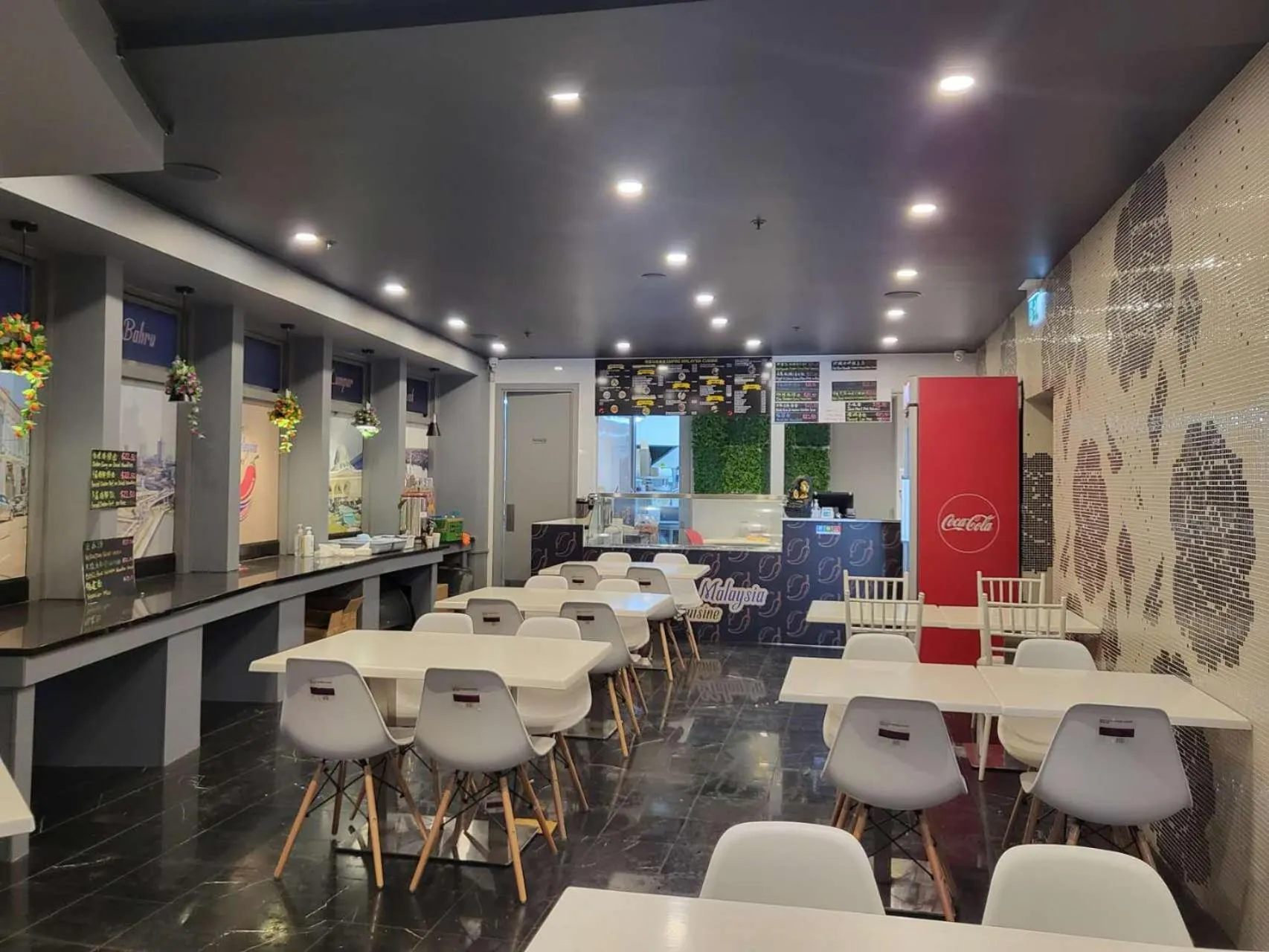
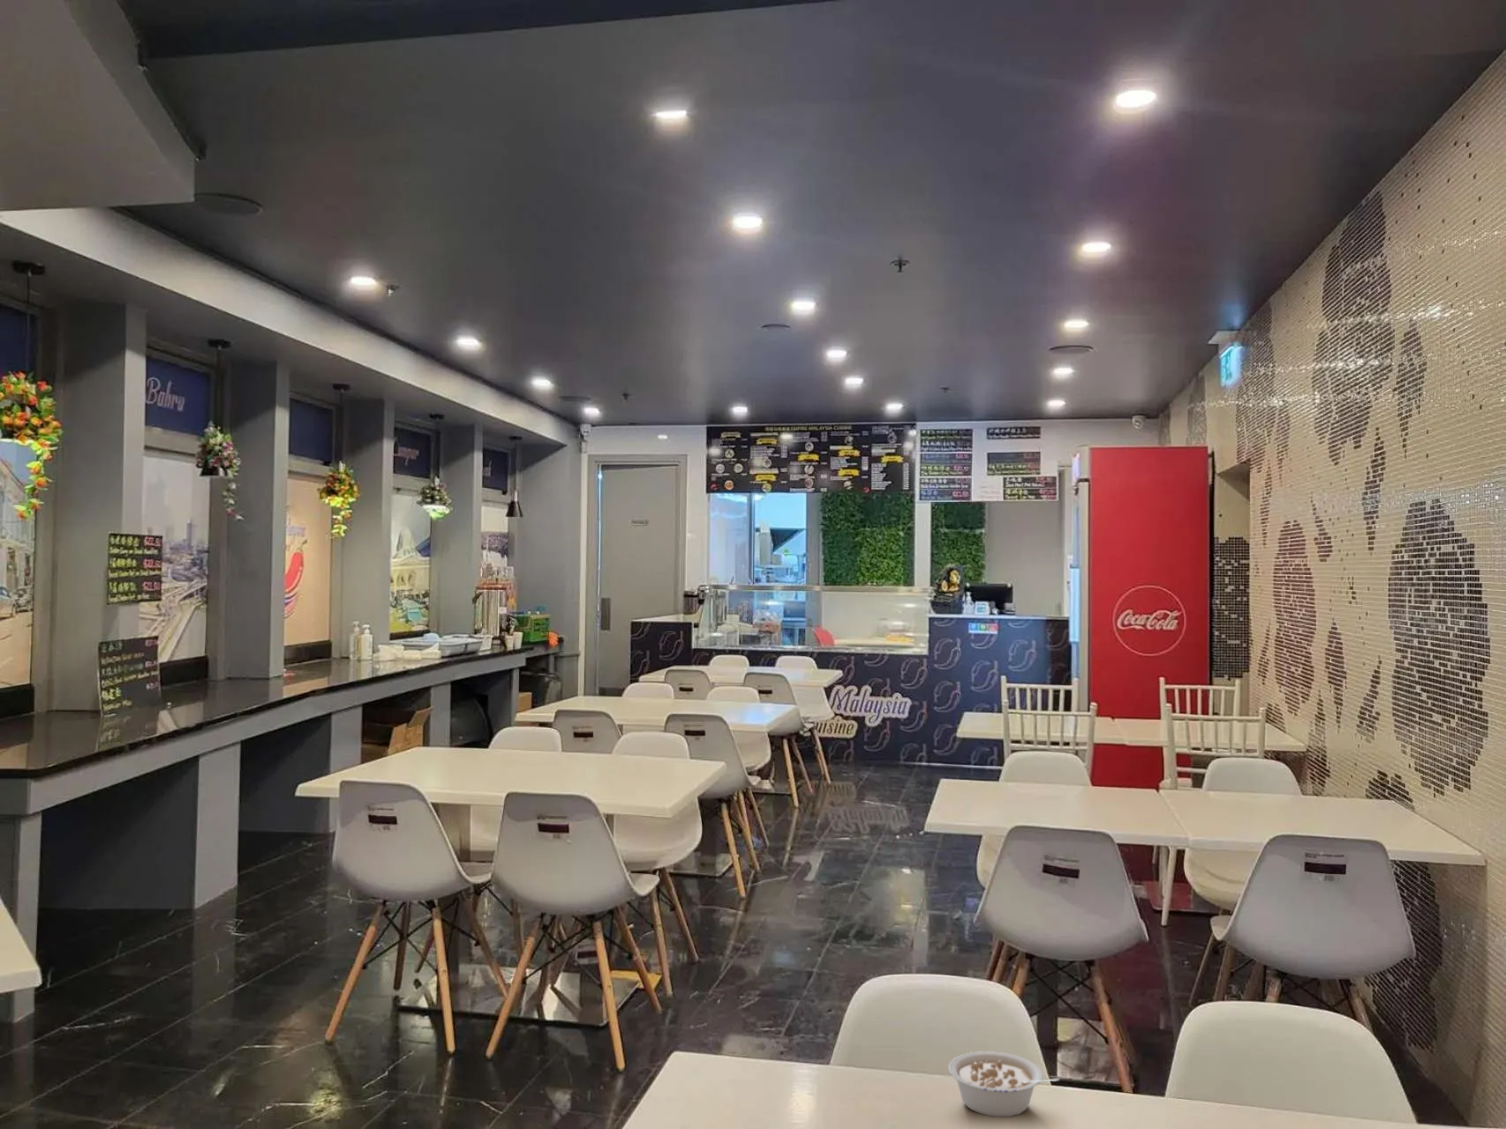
+ legume [947,1051,1061,1117]
